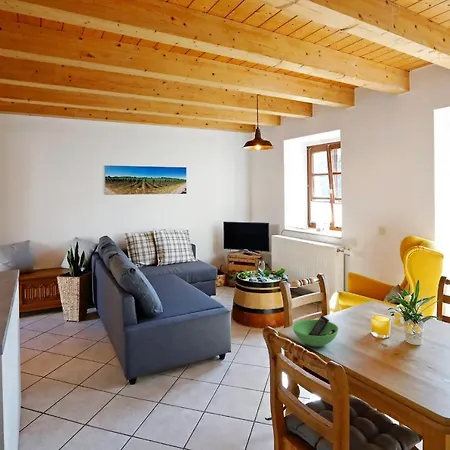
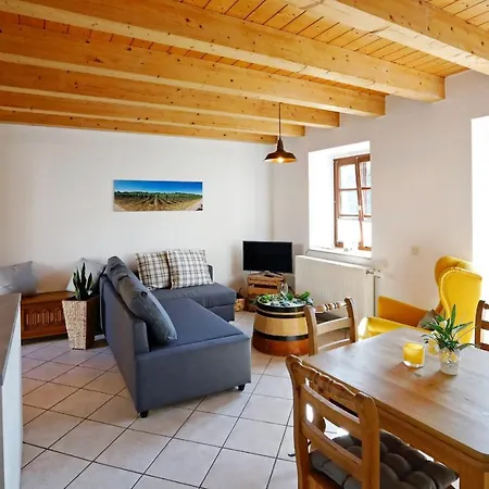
- bowl [292,314,339,348]
